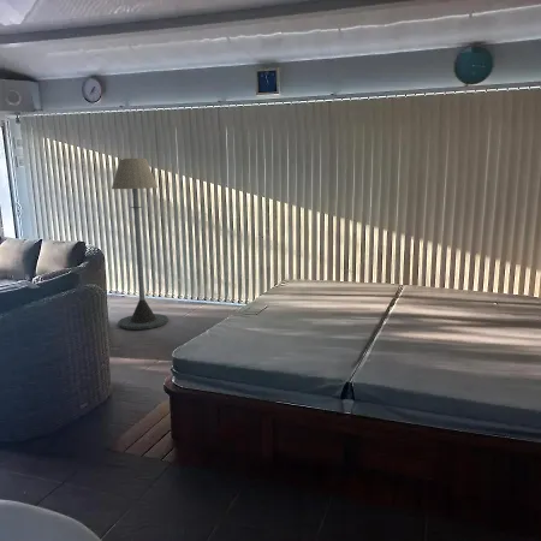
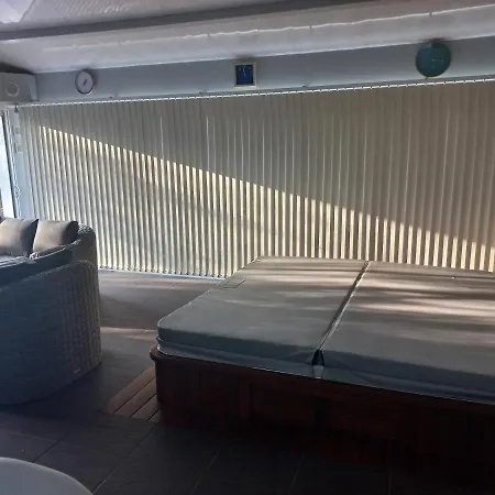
- floor lamp [111,157,170,331]
